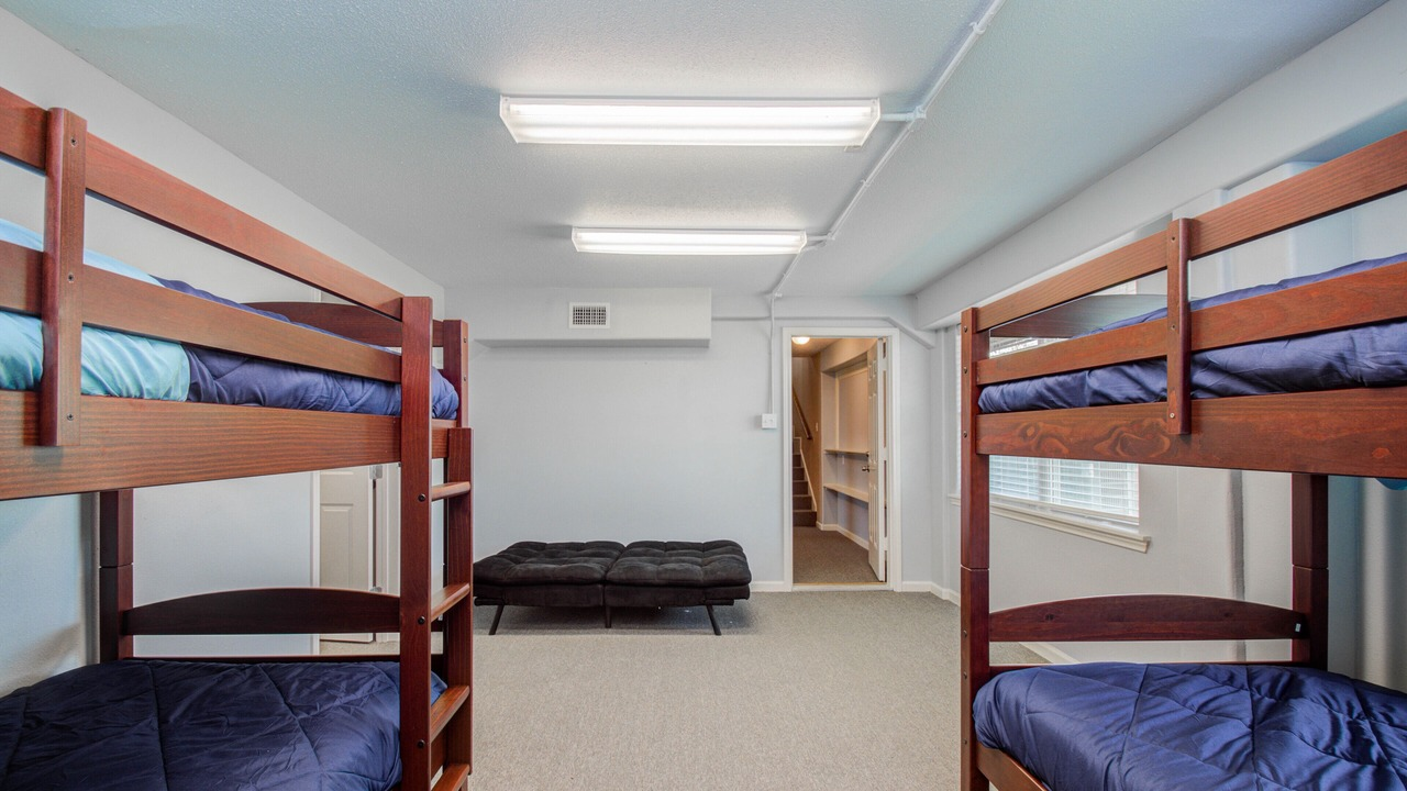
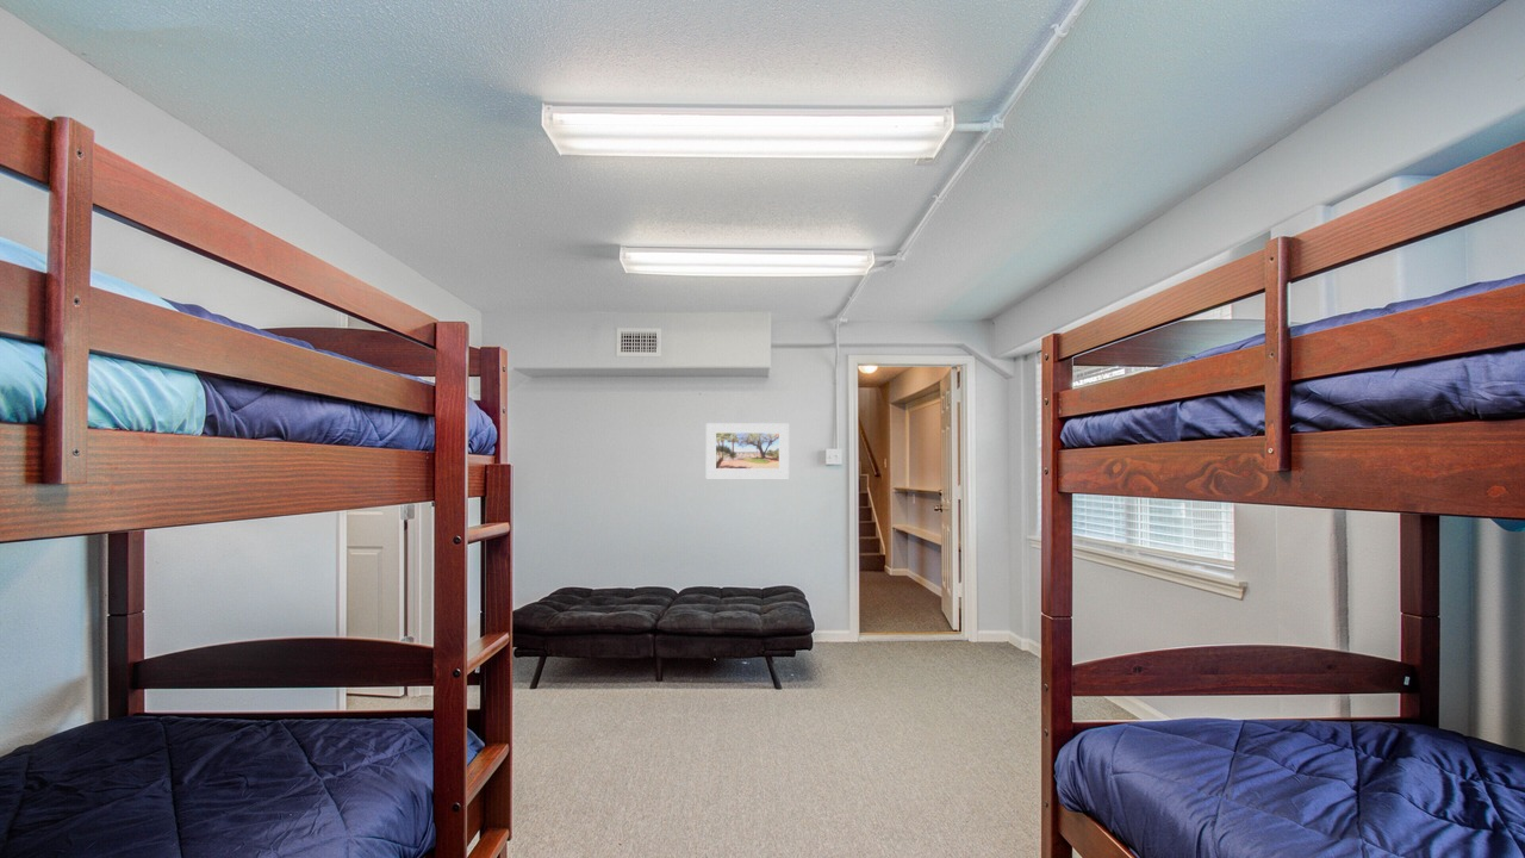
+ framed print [705,422,790,479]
